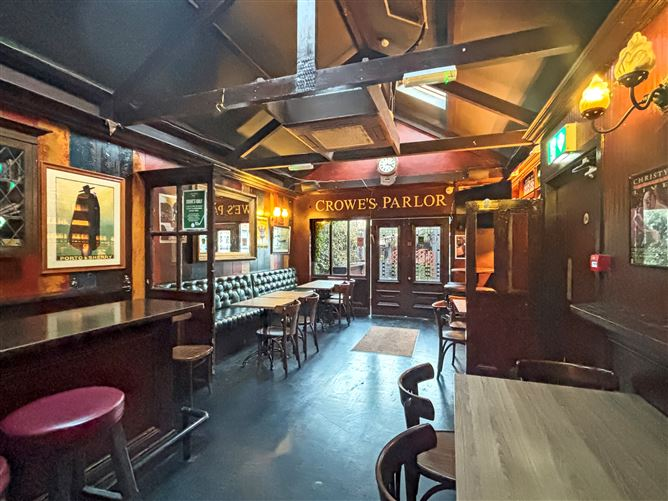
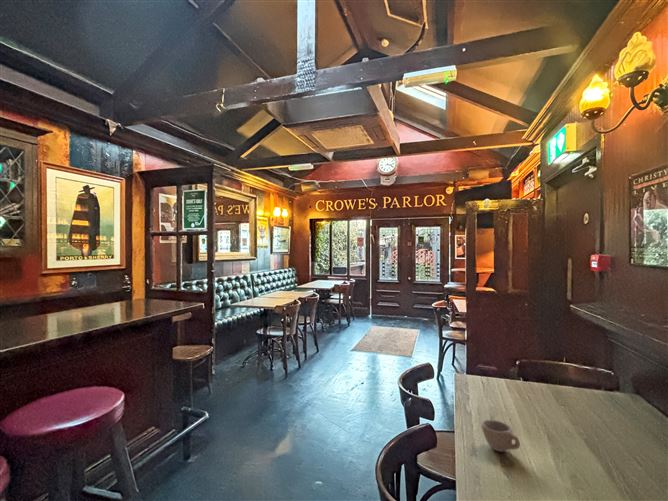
+ cup [481,419,521,453]
